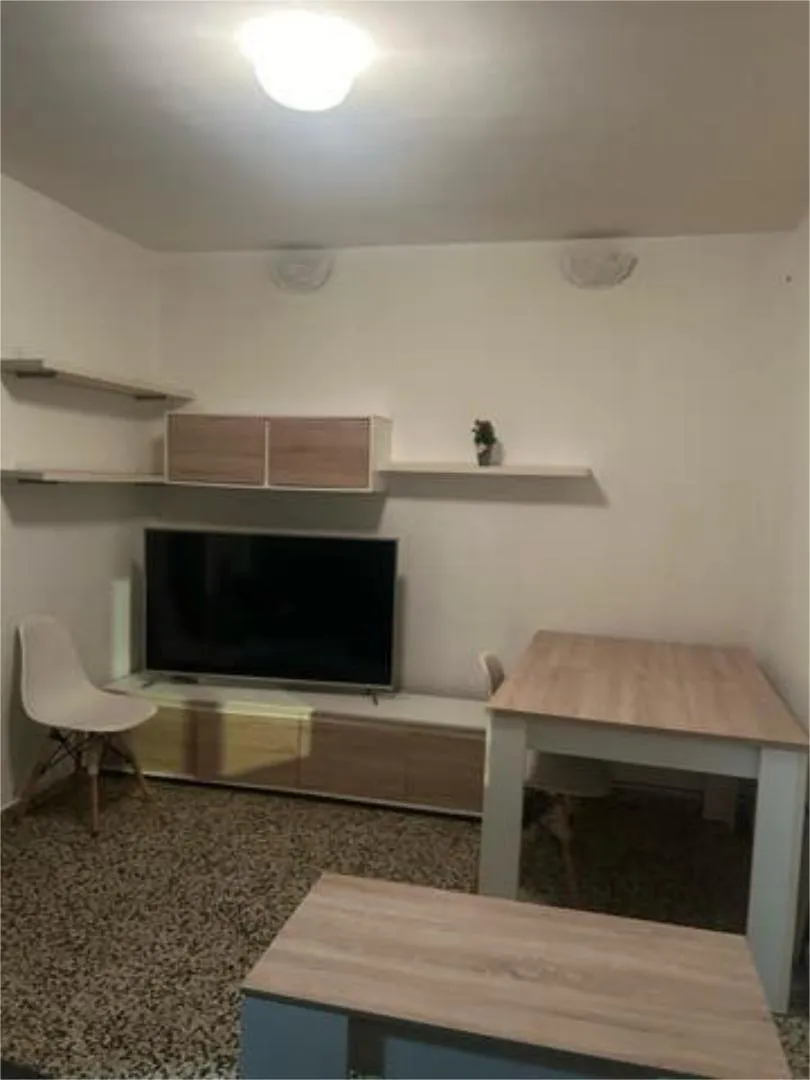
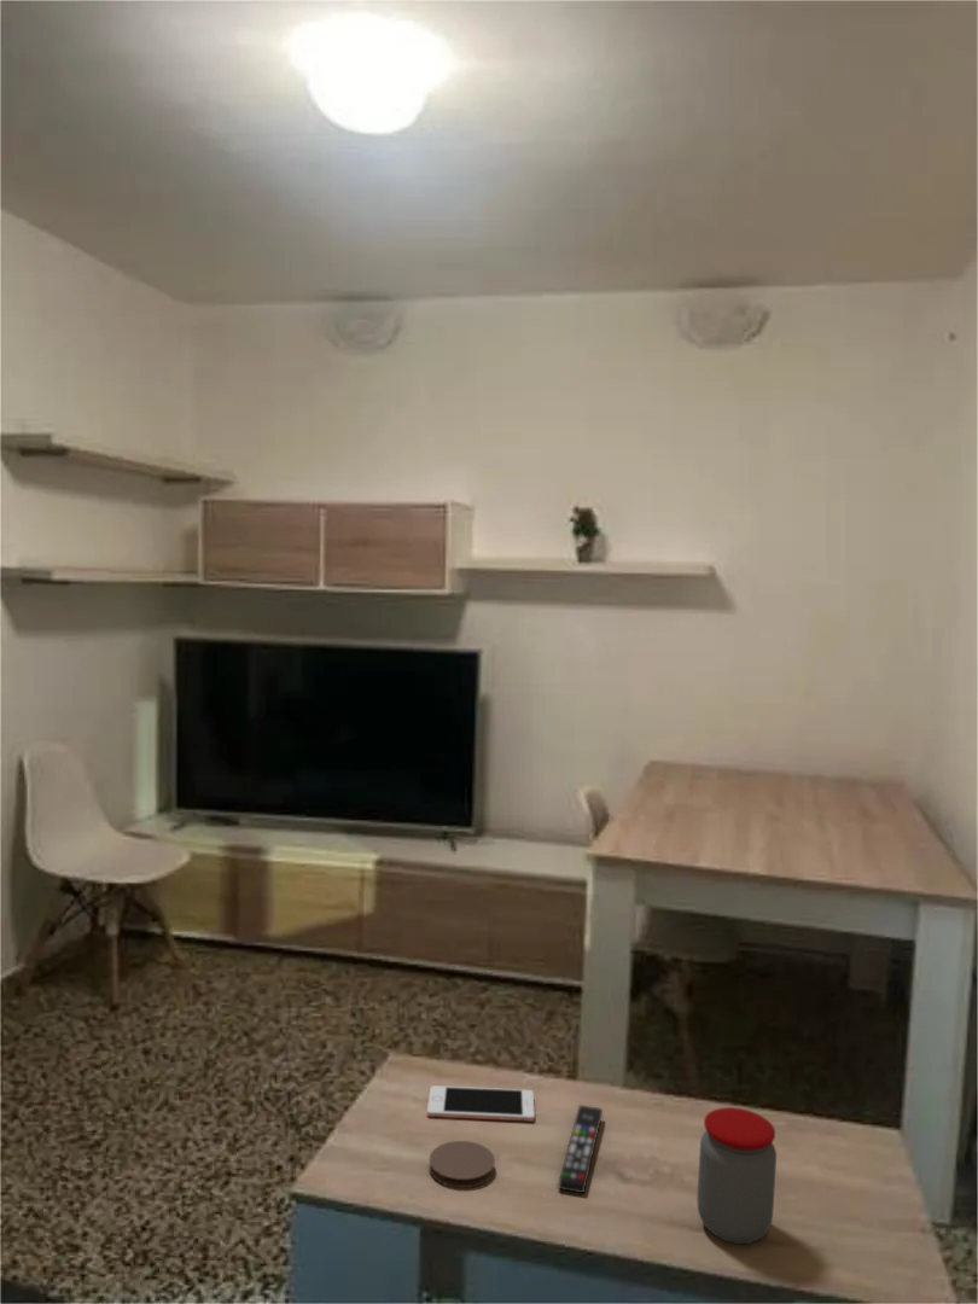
+ jar [697,1106,778,1245]
+ cell phone [426,1084,536,1123]
+ remote control [557,1104,604,1194]
+ coaster [427,1140,496,1189]
